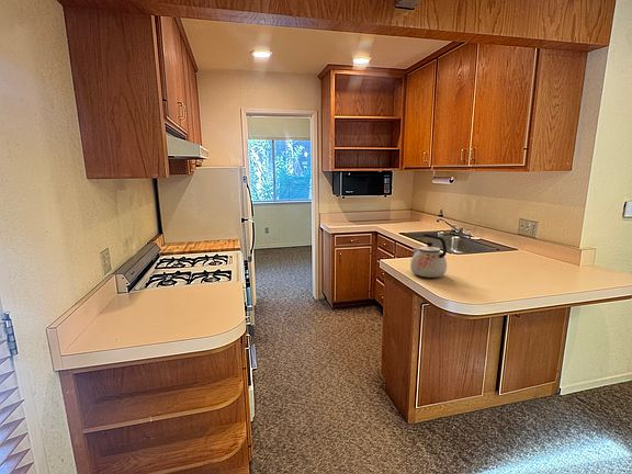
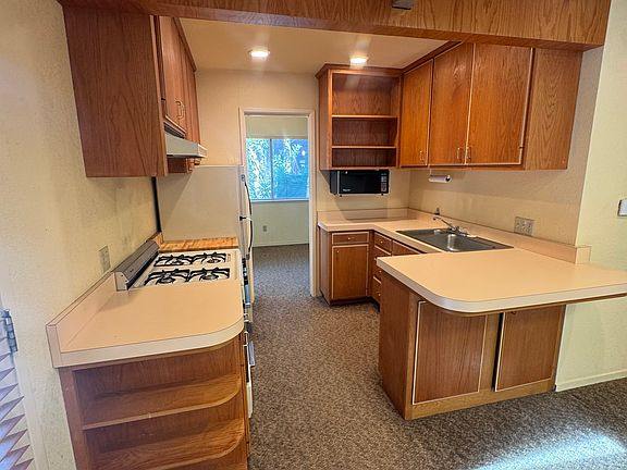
- kettle [409,233,448,279]
